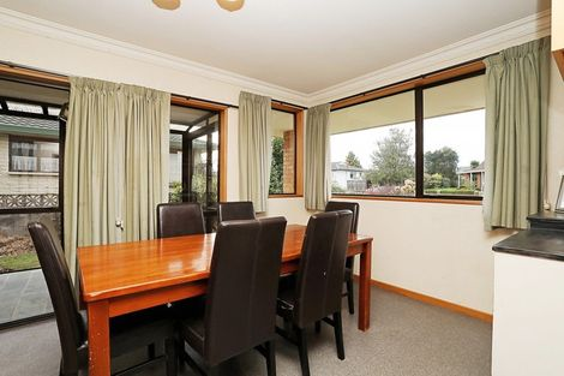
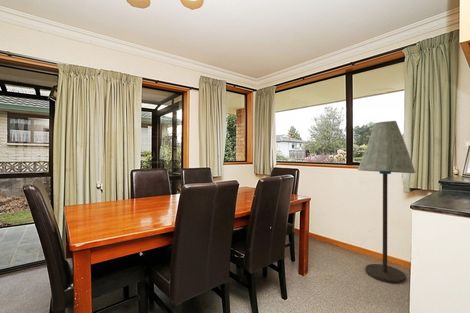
+ floor lamp [357,120,417,284]
